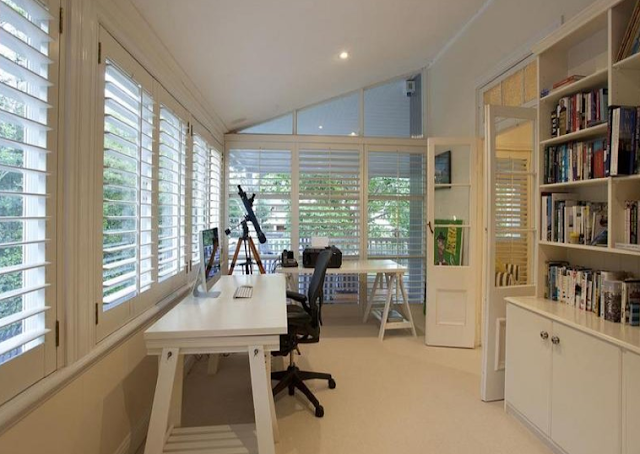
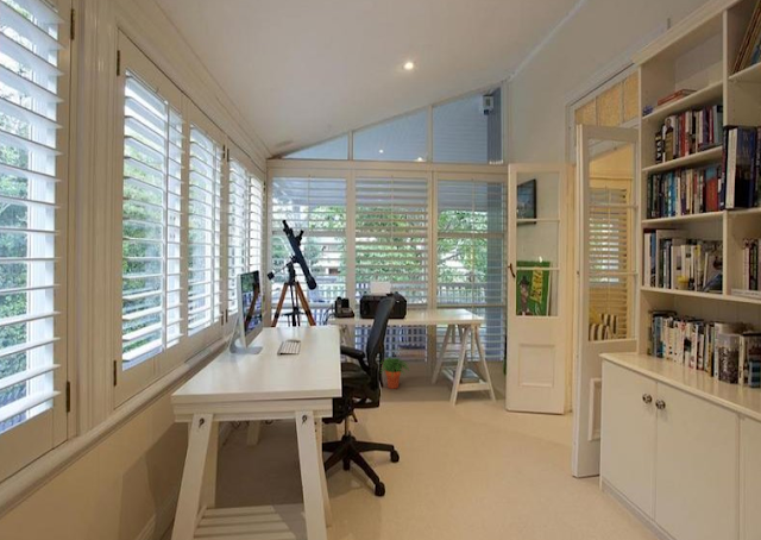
+ potted plant [380,356,410,390]
